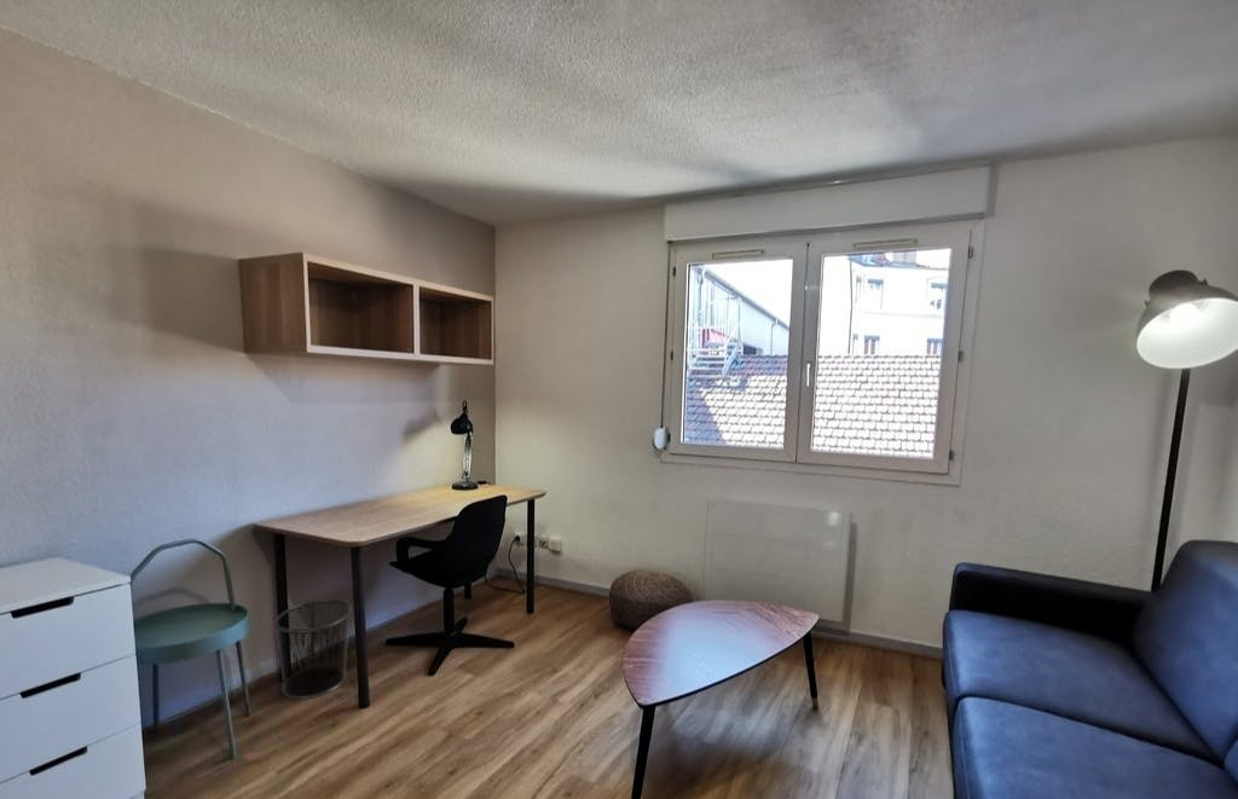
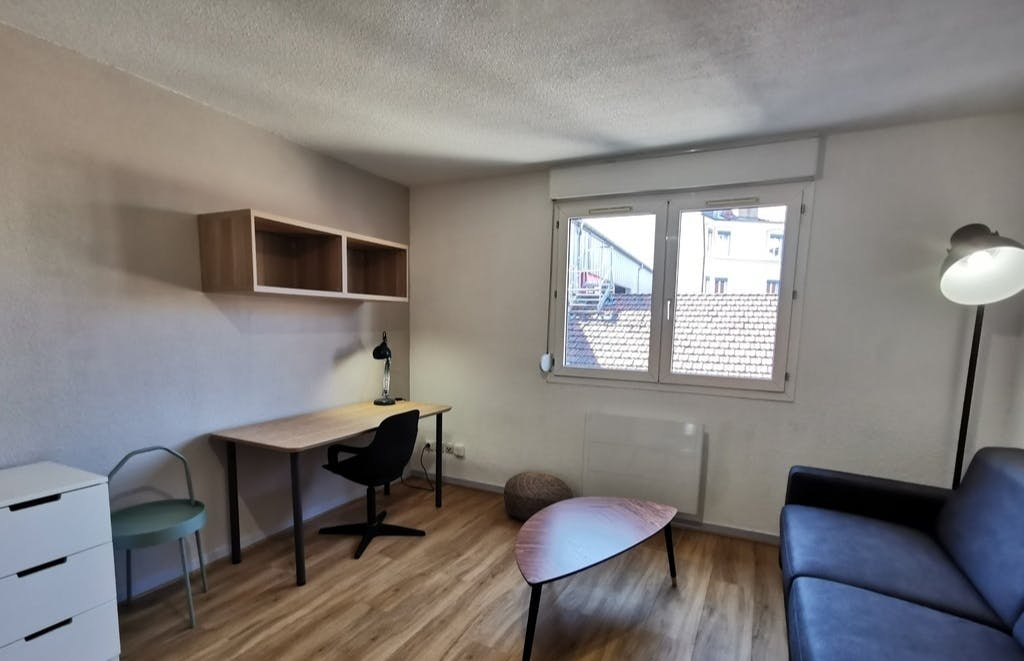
- waste bin [273,598,353,701]
